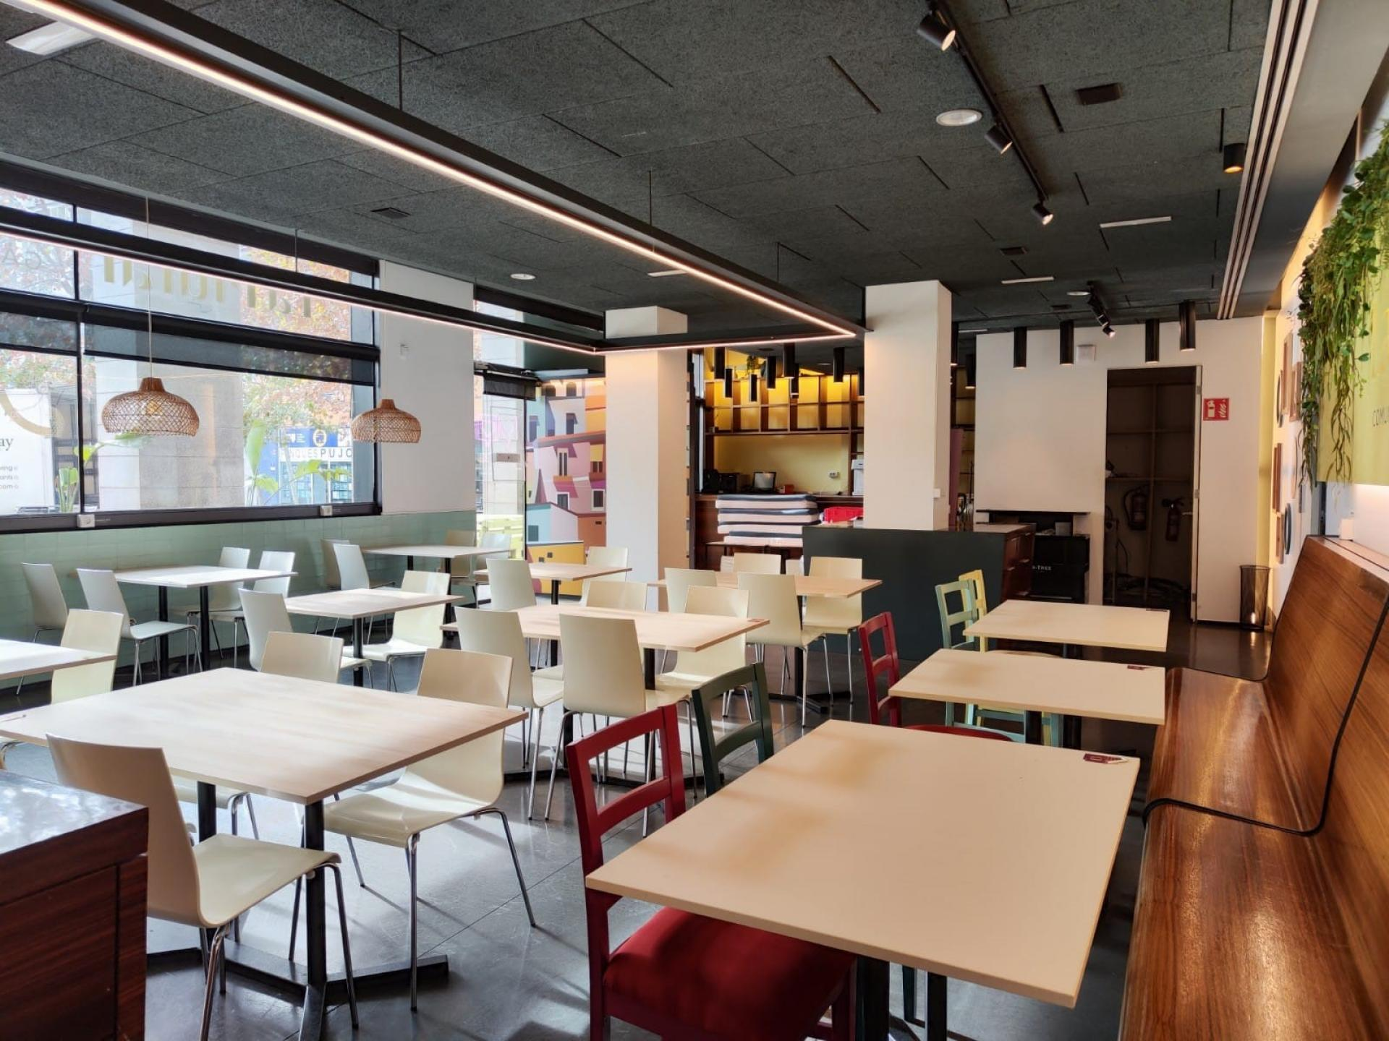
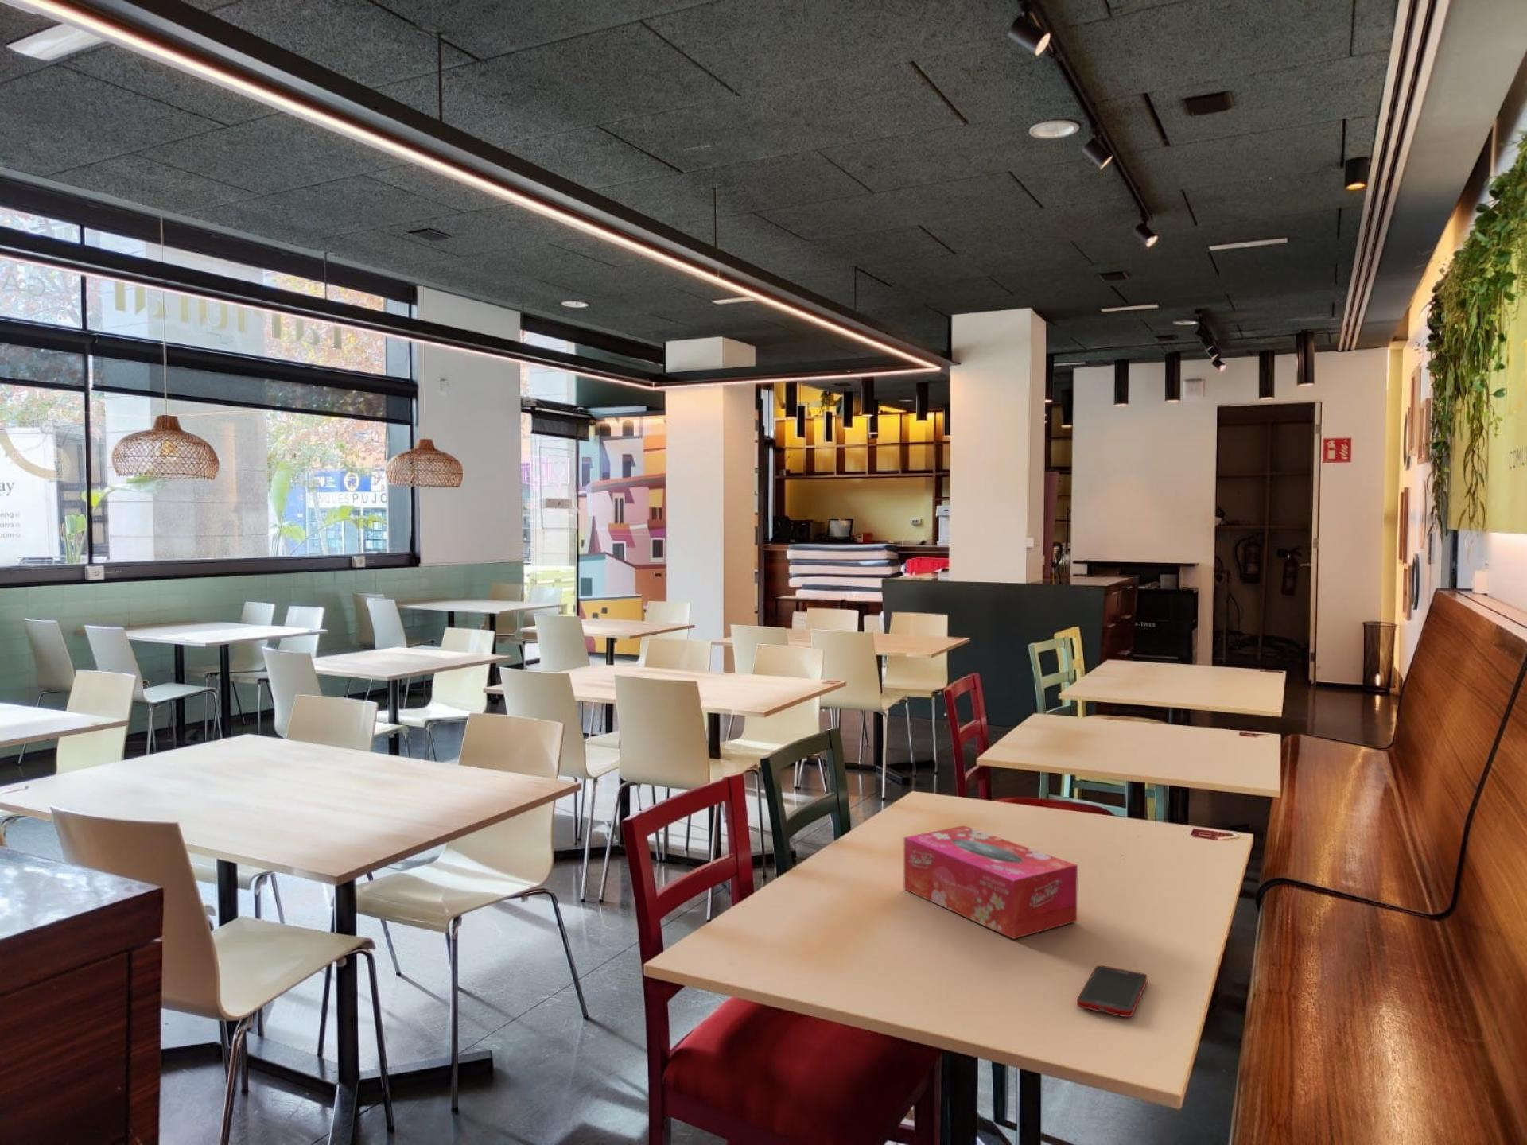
+ tissue box [903,825,1079,939]
+ cell phone [1076,965,1148,1018]
